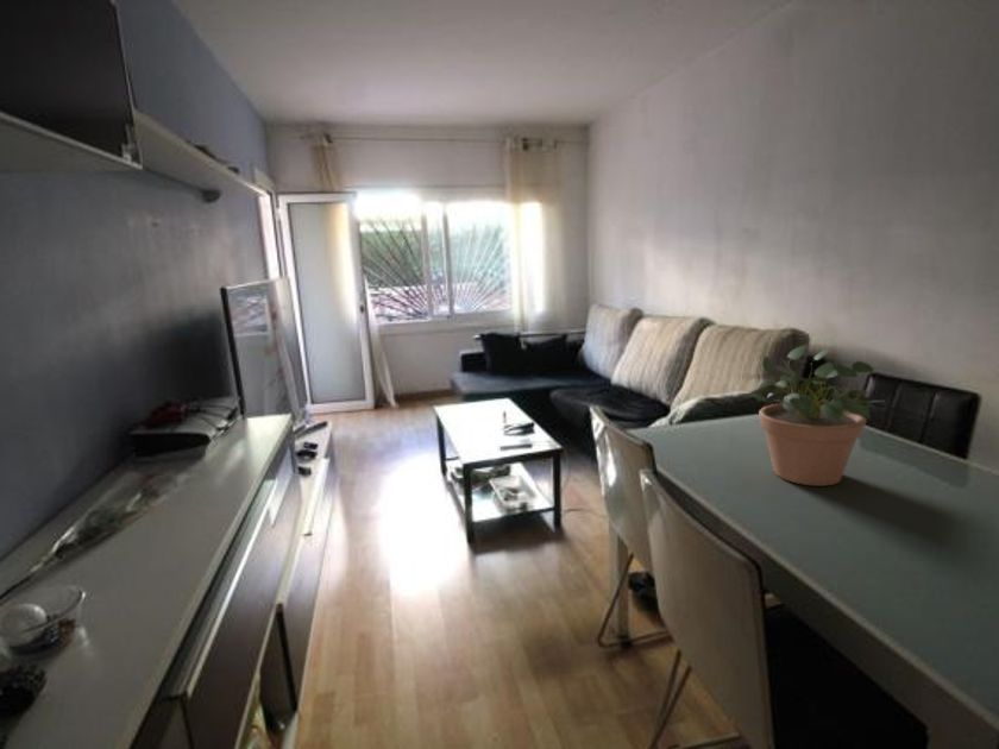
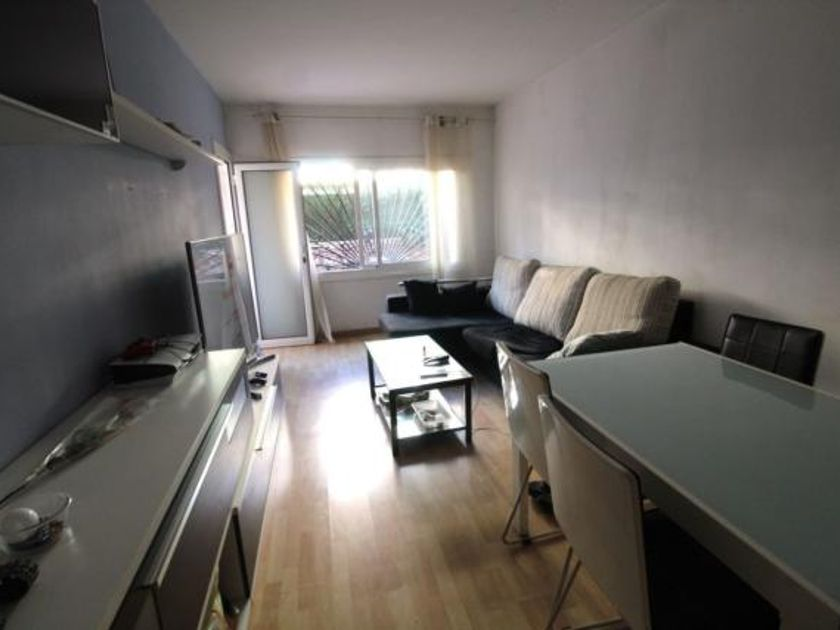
- potted plant [743,344,885,487]
